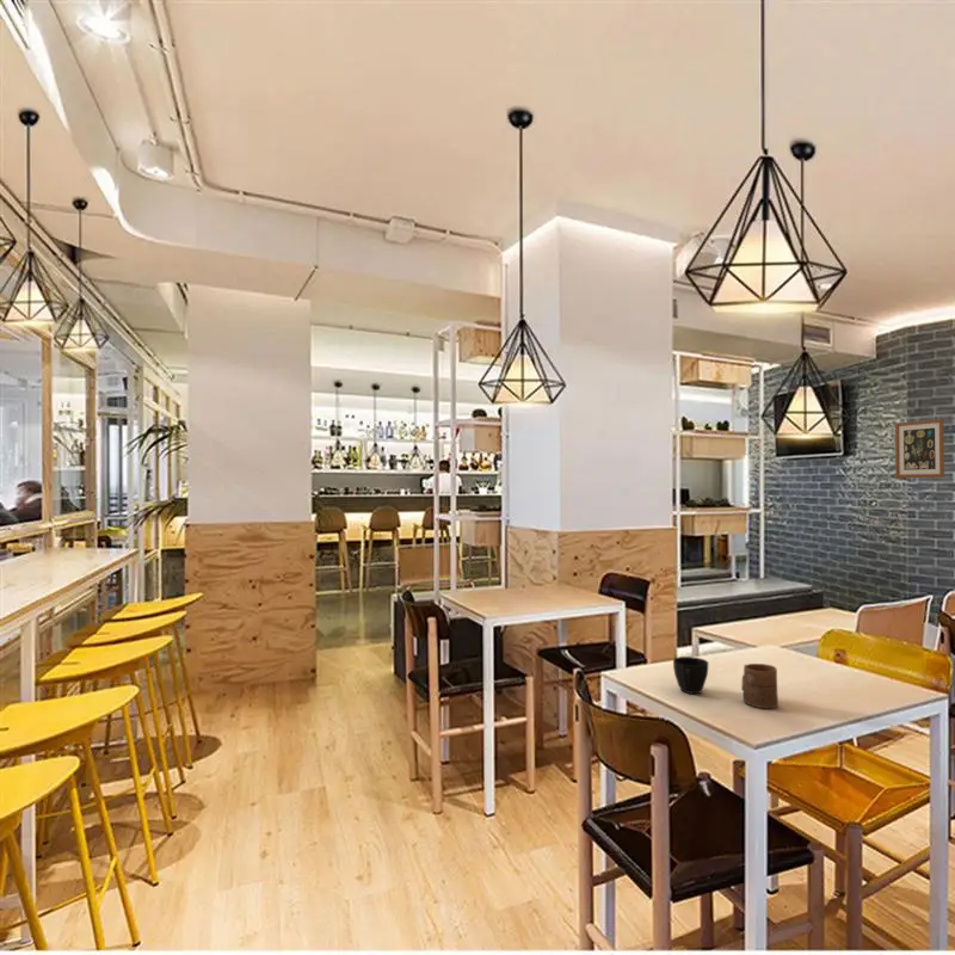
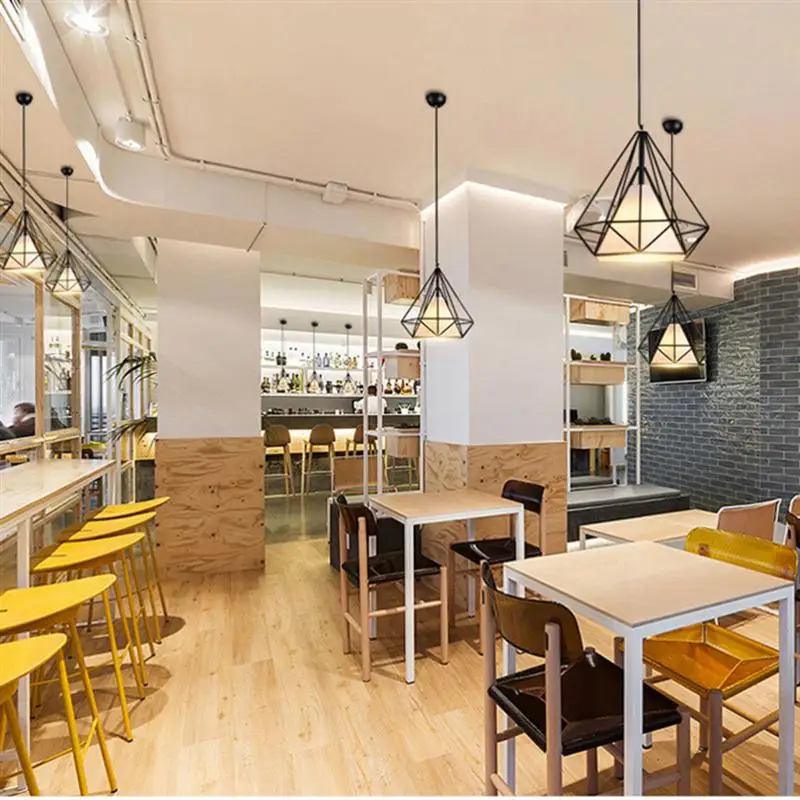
- cup [740,663,780,709]
- cup [672,655,709,695]
- wall art [894,418,945,479]
